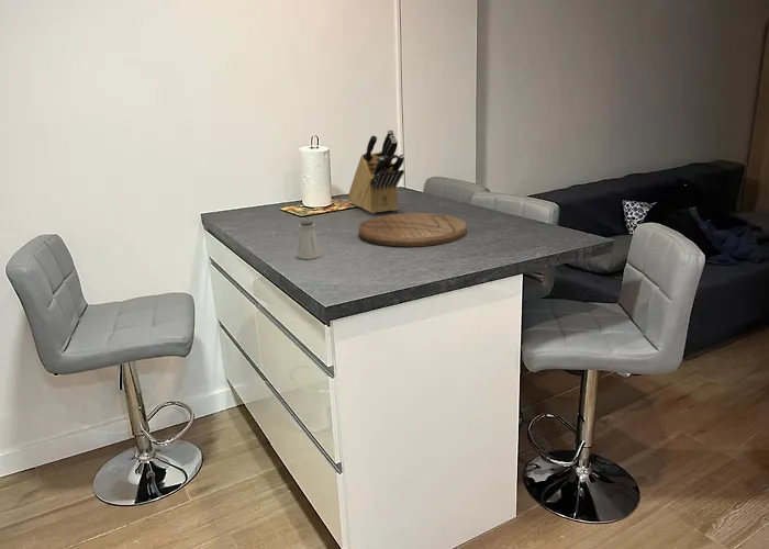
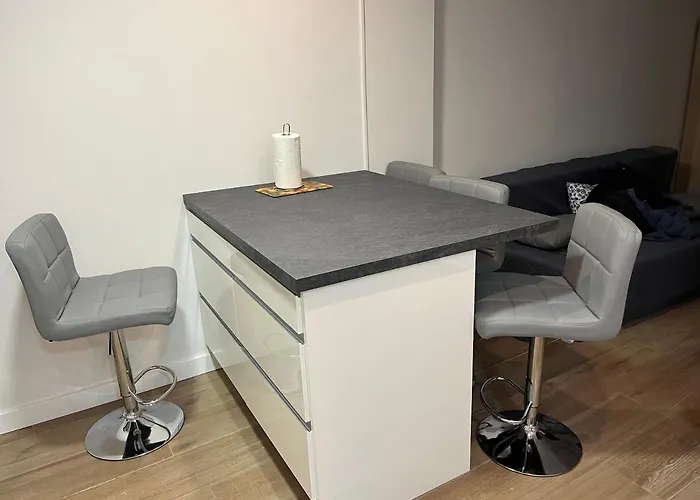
- saltshaker [296,220,323,260]
- cutting board [358,212,468,248]
- knife block [347,128,405,214]
